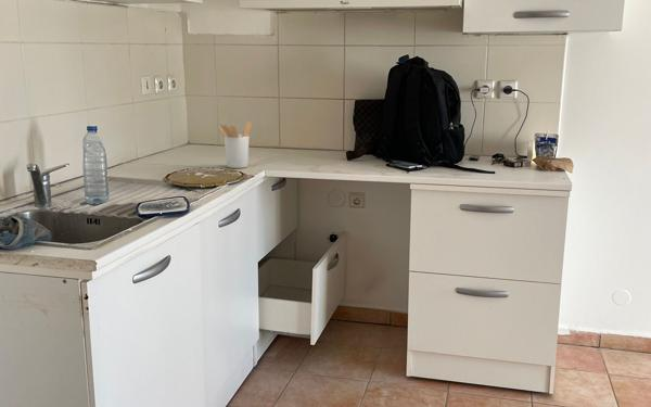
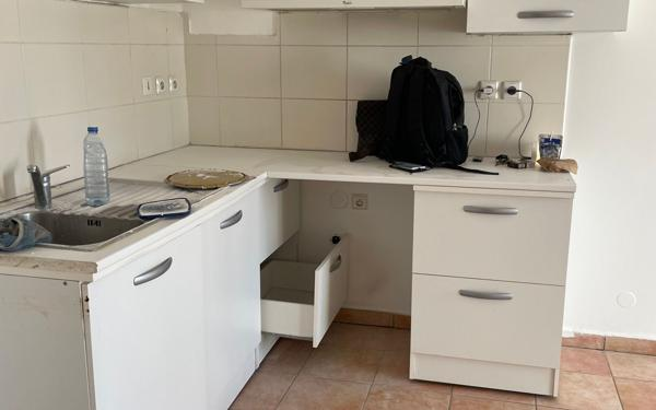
- utensil holder [218,120,253,169]
